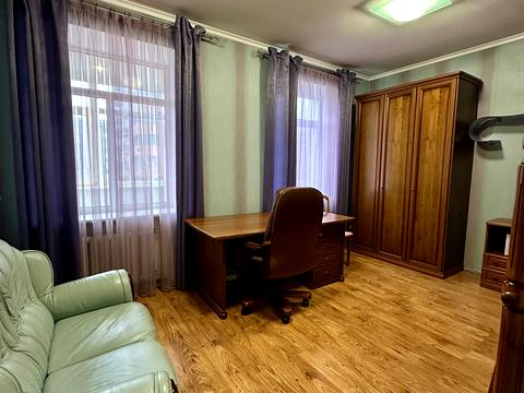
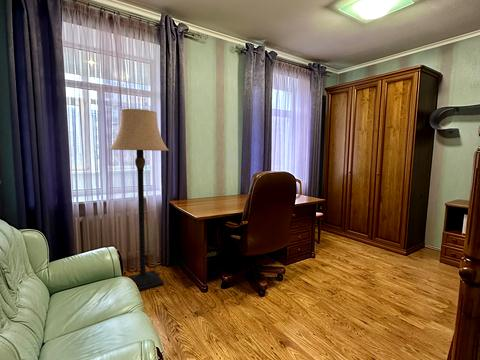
+ lamp [108,108,170,292]
